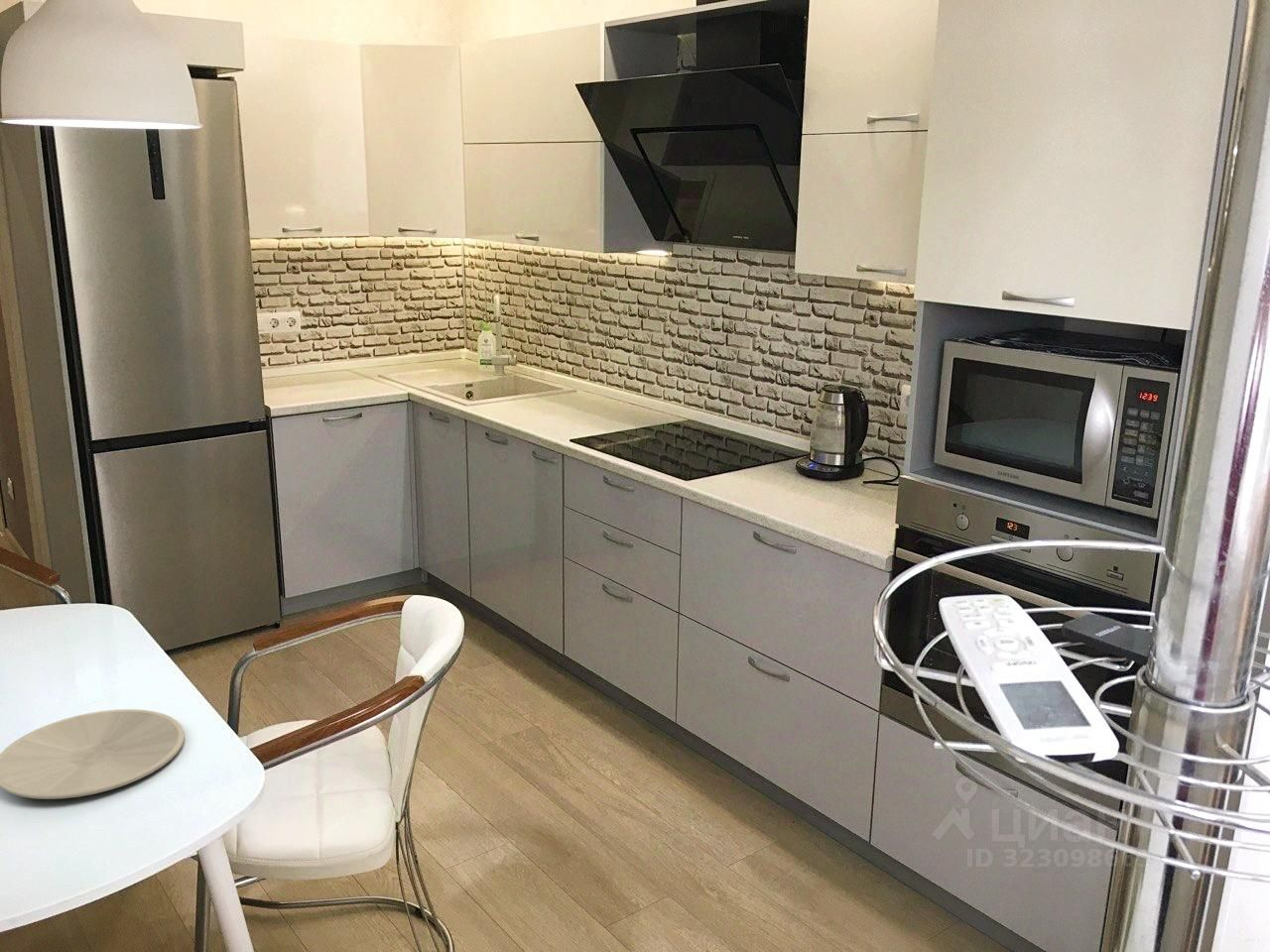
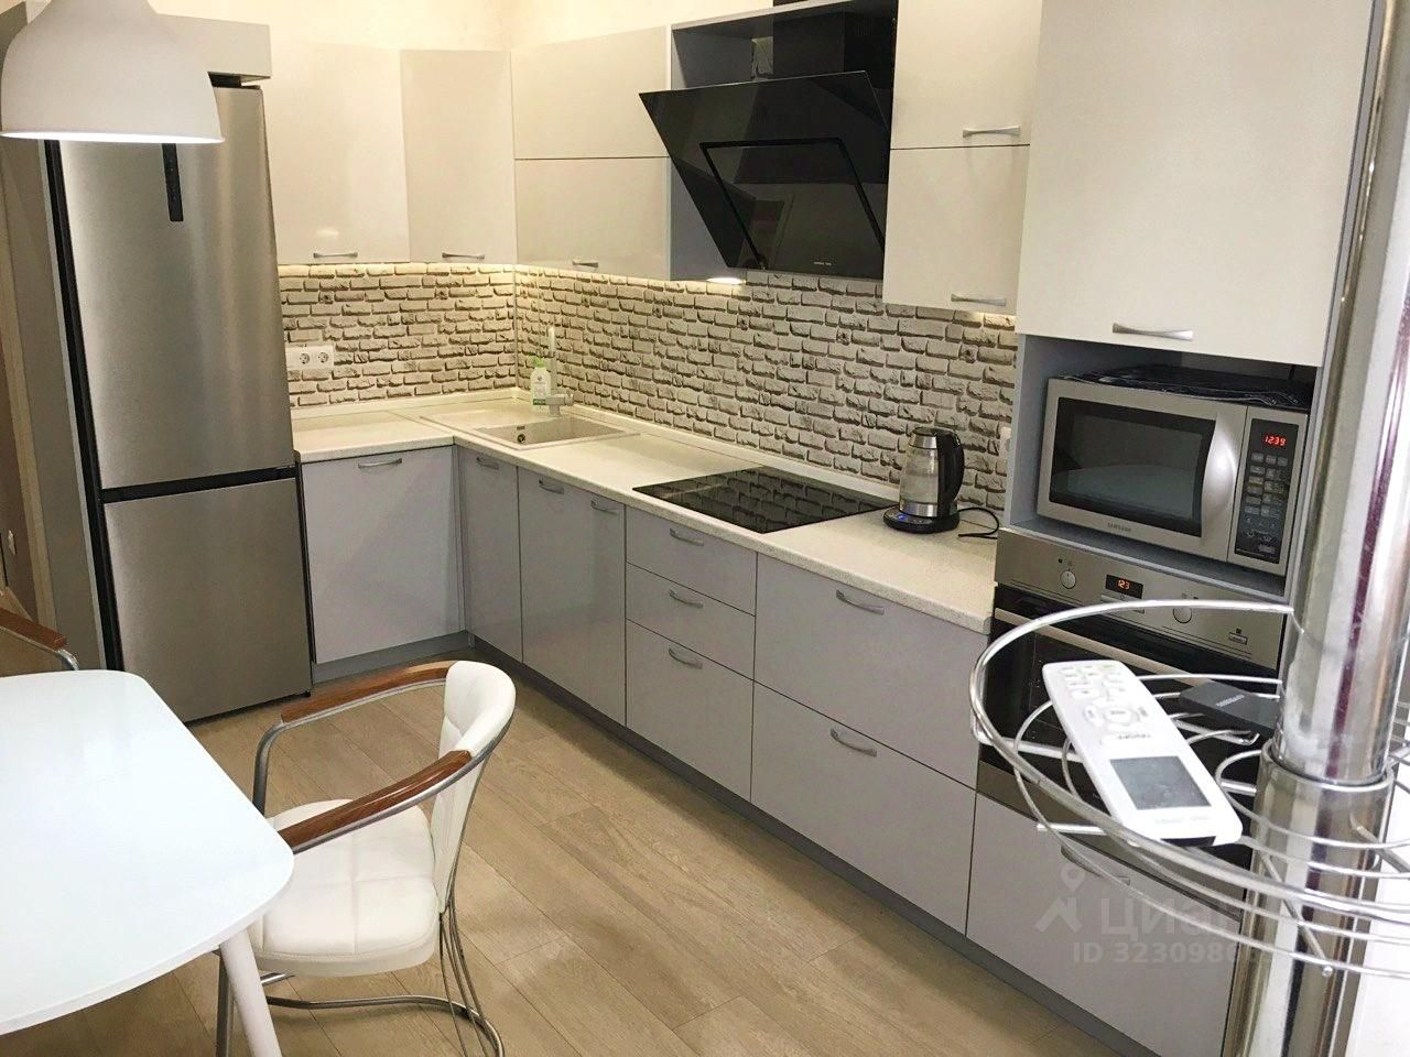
- plate [0,708,186,800]
